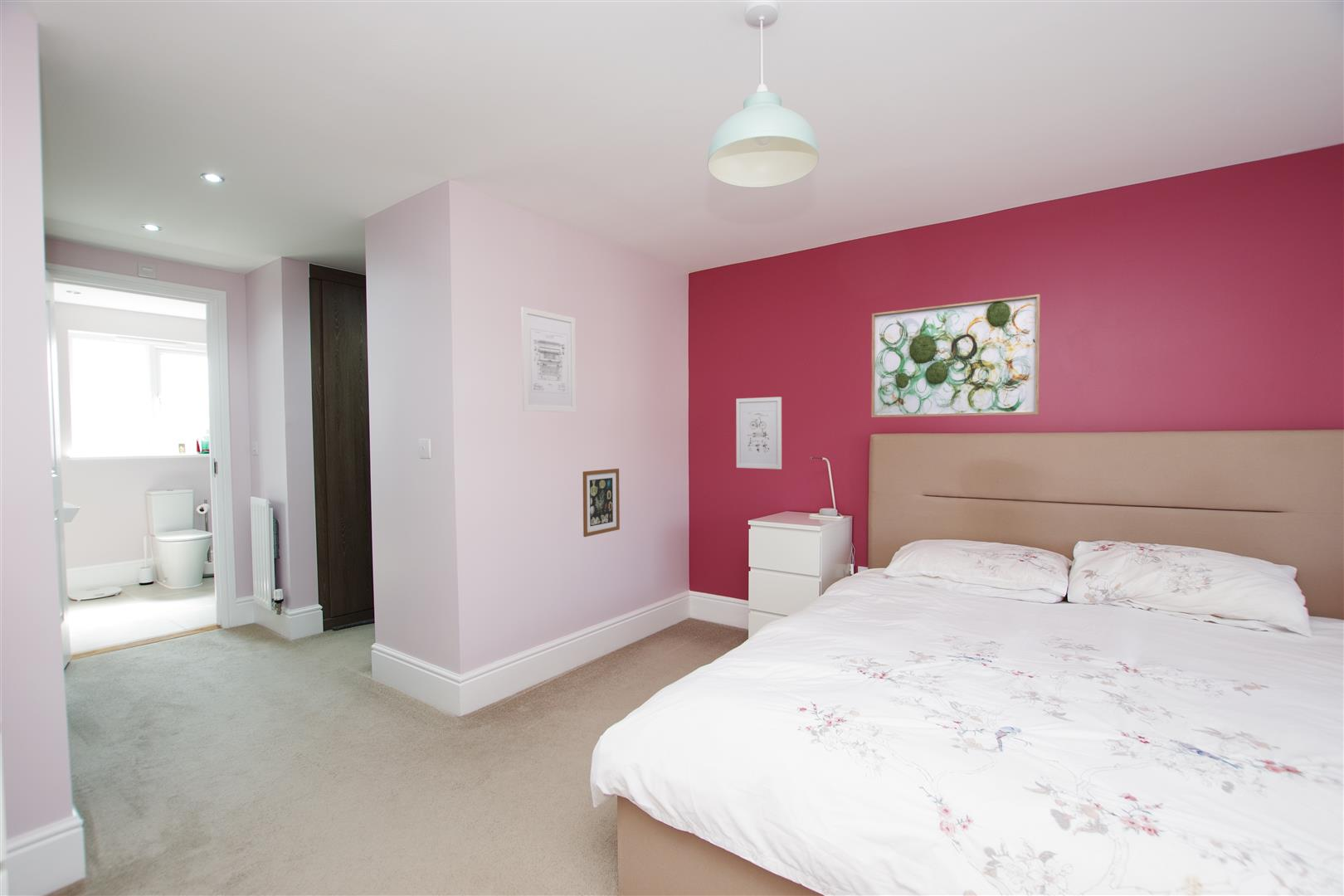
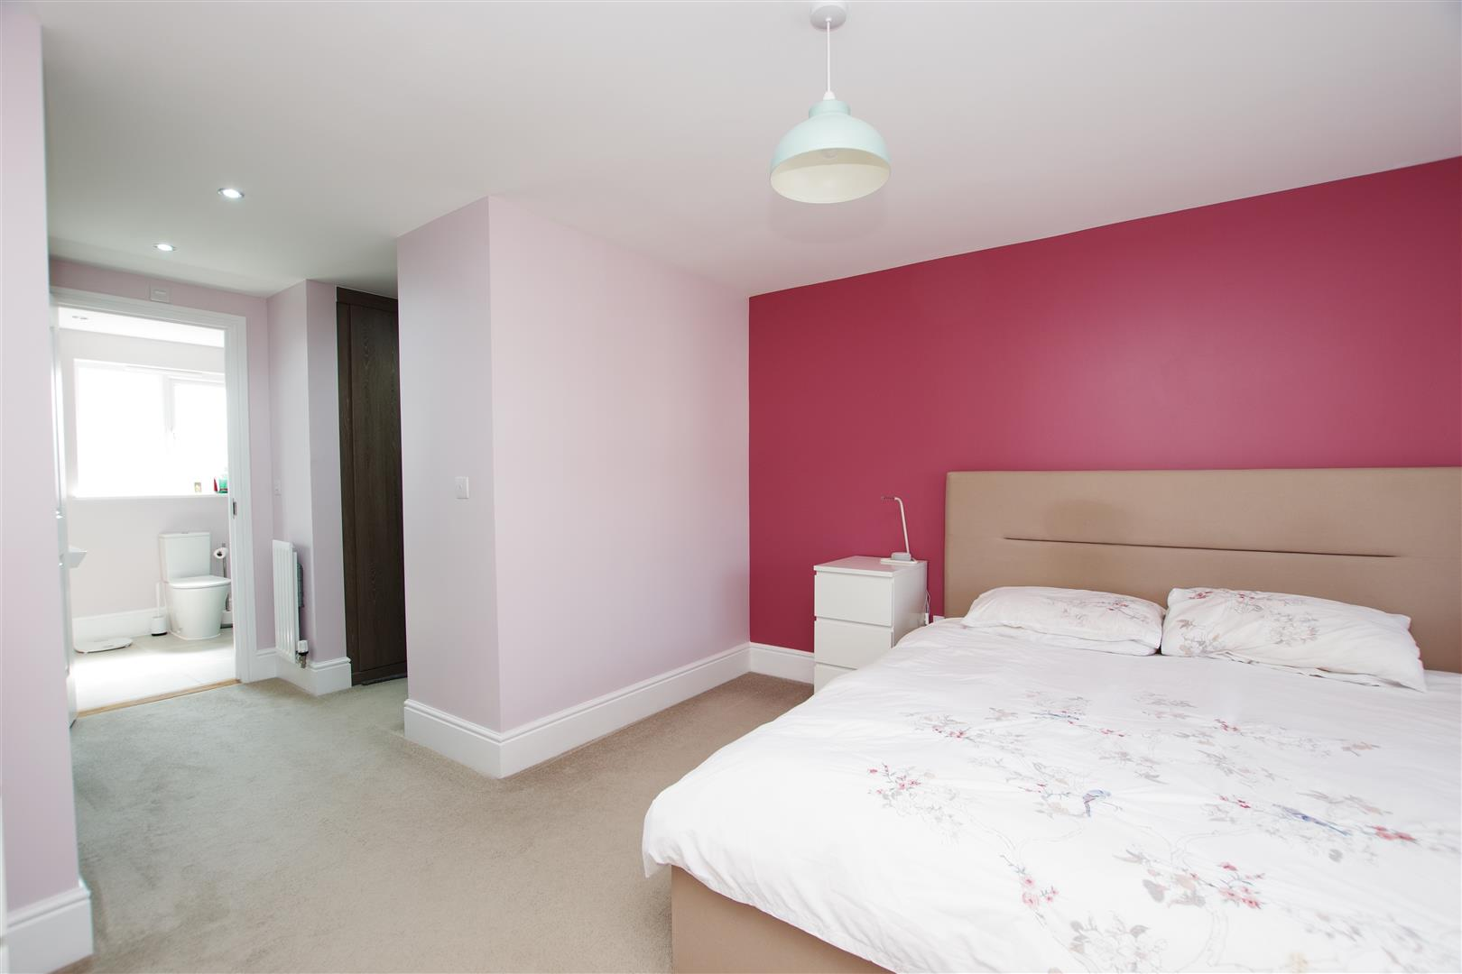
- wall art [871,294,1041,418]
- wall art [735,396,782,470]
- wall art [582,468,621,538]
- wall art [520,306,577,413]
